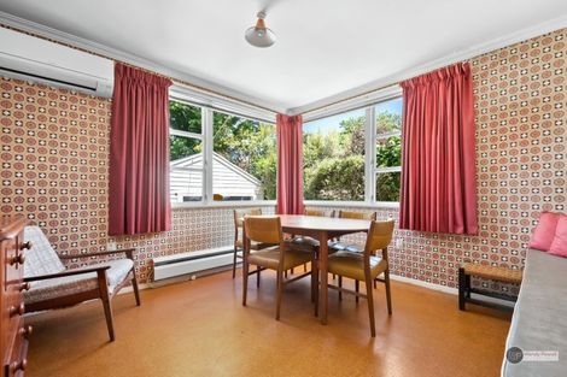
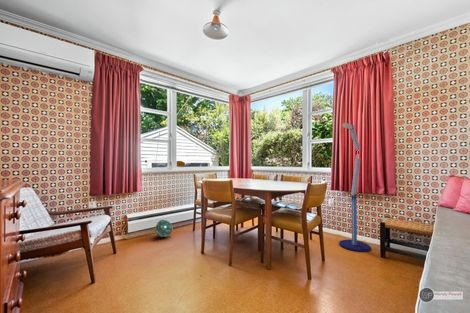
+ ball [154,219,173,238]
+ floor lamp [338,122,372,253]
